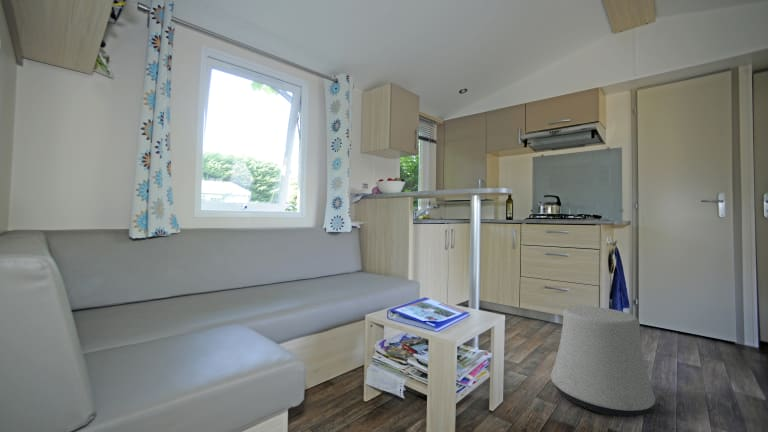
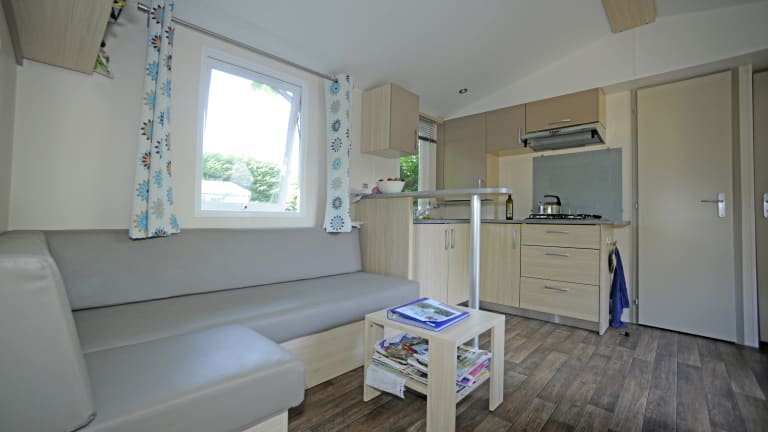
- stool [550,305,656,418]
